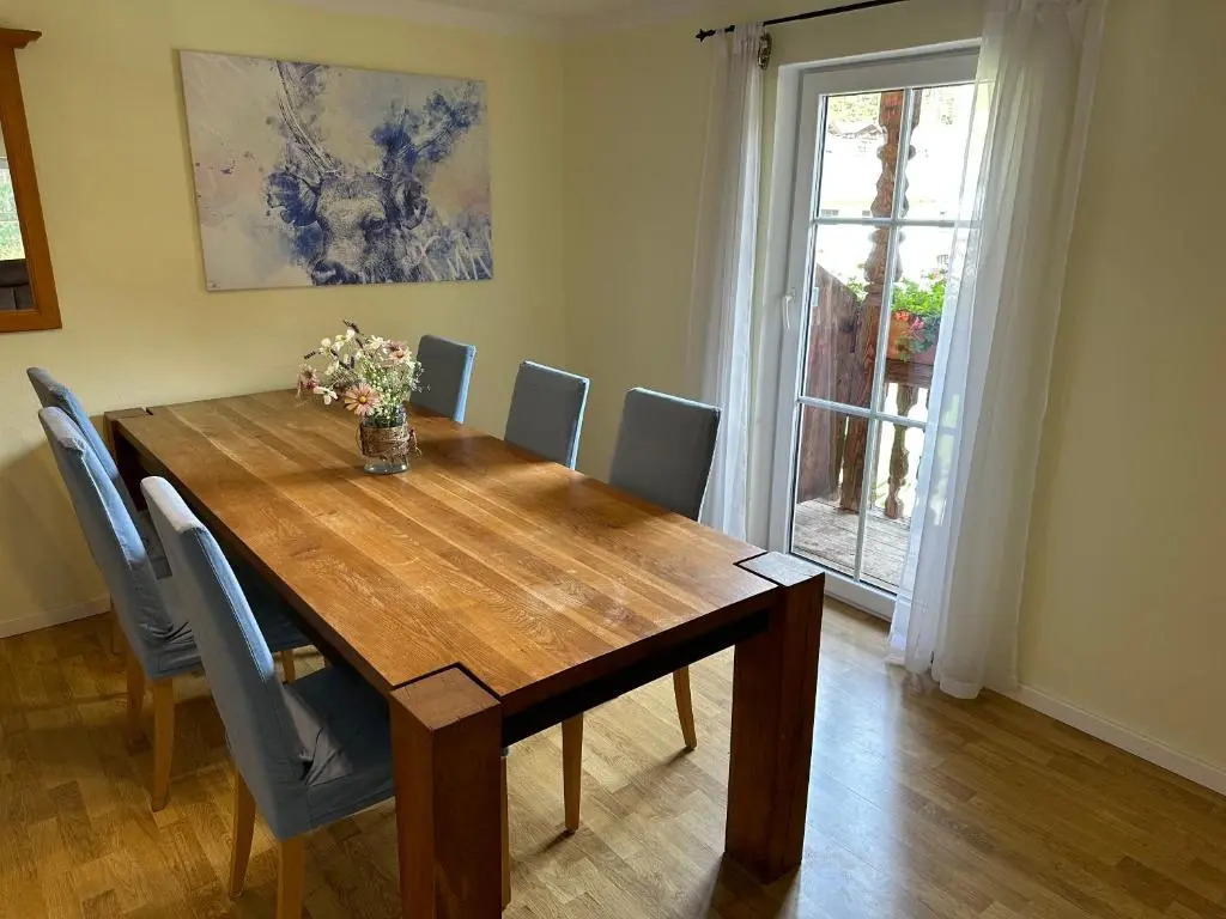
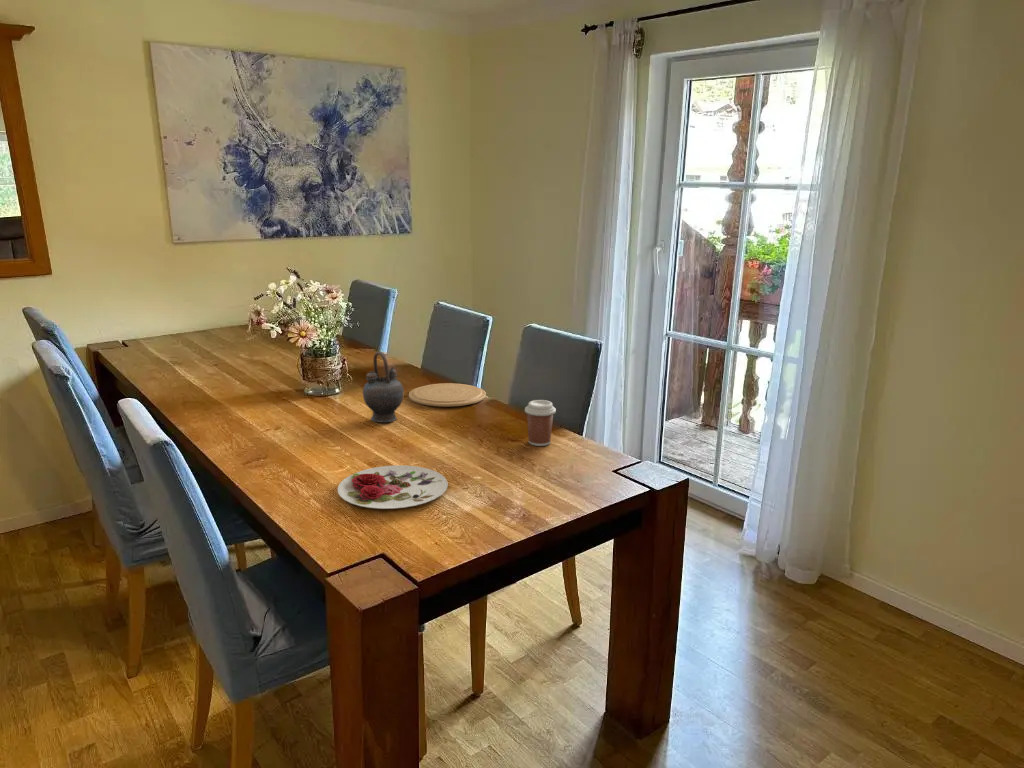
+ plate [337,464,449,510]
+ coffee cup [524,399,557,447]
+ teapot [362,351,405,423]
+ plate [408,382,487,408]
